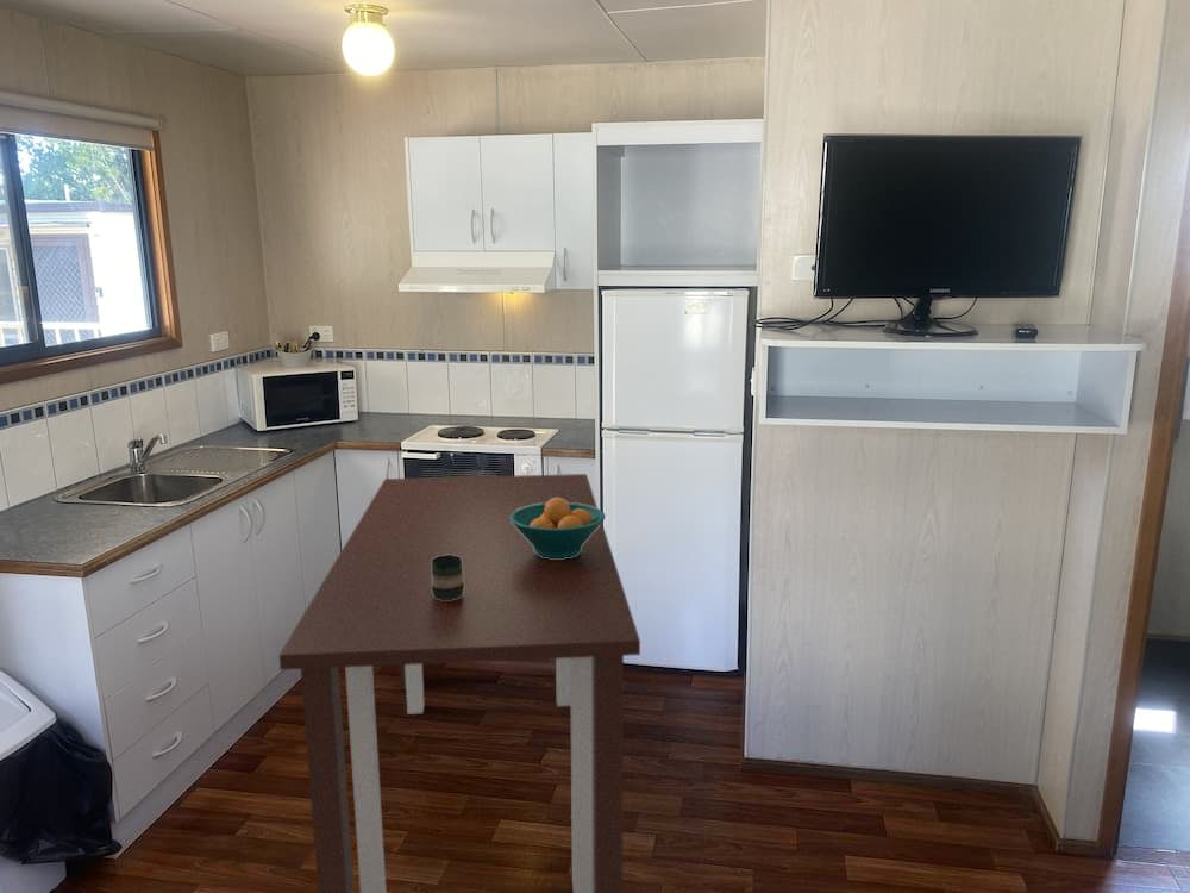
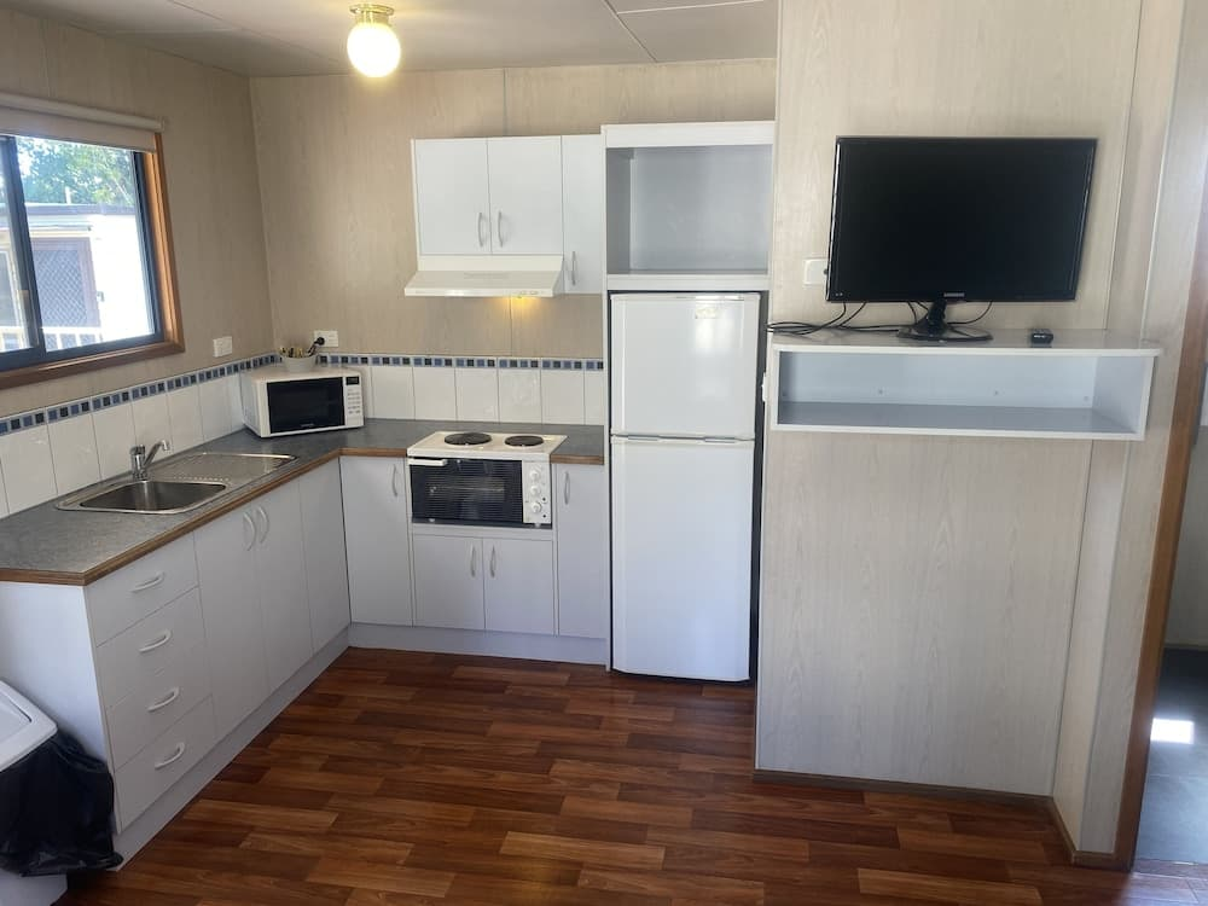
- dining table [278,473,641,893]
- mug [432,555,464,600]
- fruit bowl [509,498,606,558]
